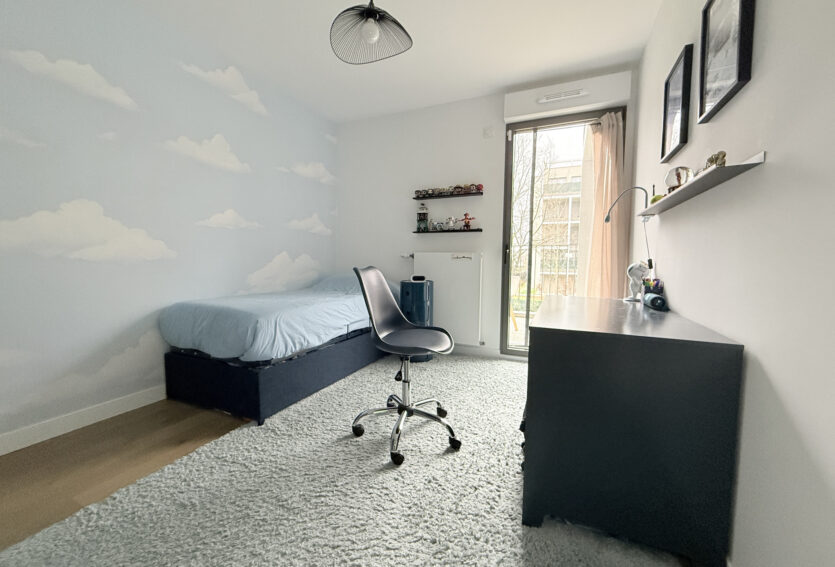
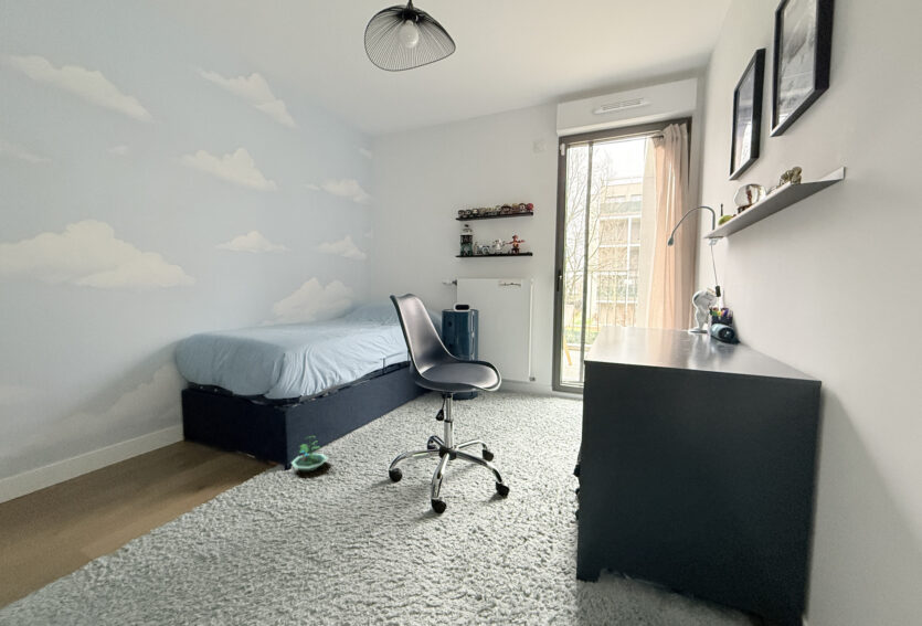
+ terrarium [290,435,328,474]
